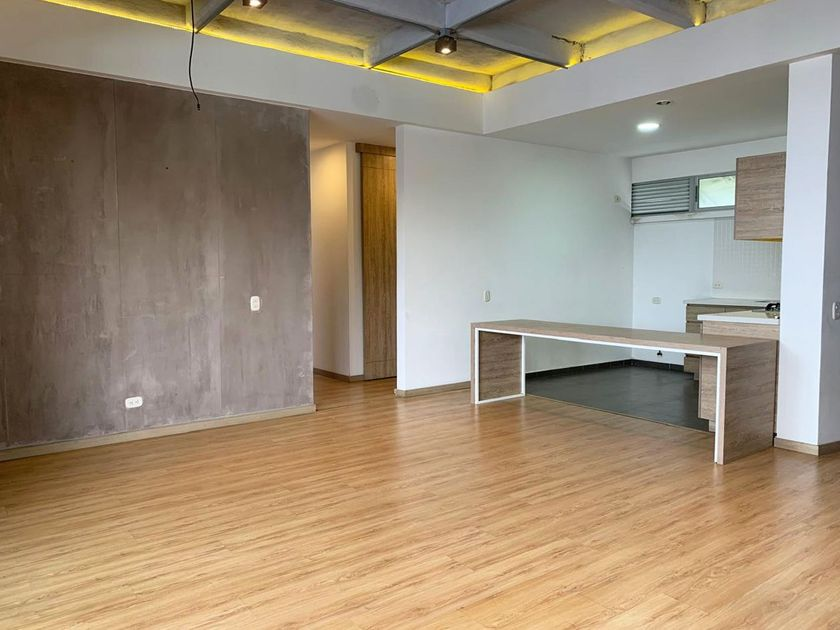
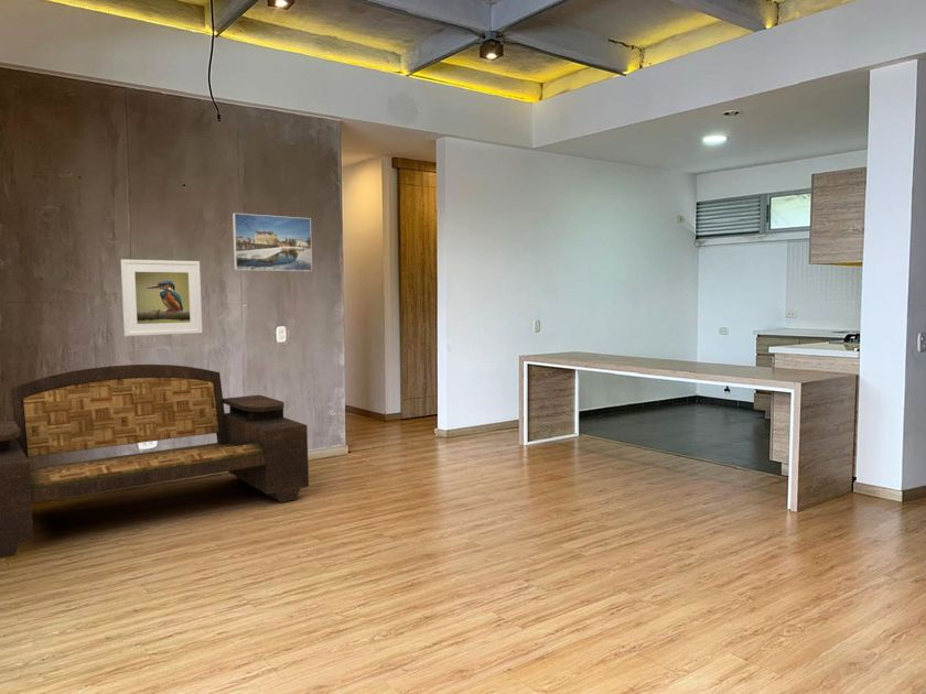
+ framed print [120,259,203,337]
+ sofa [0,364,310,560]
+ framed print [232,213,313,272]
